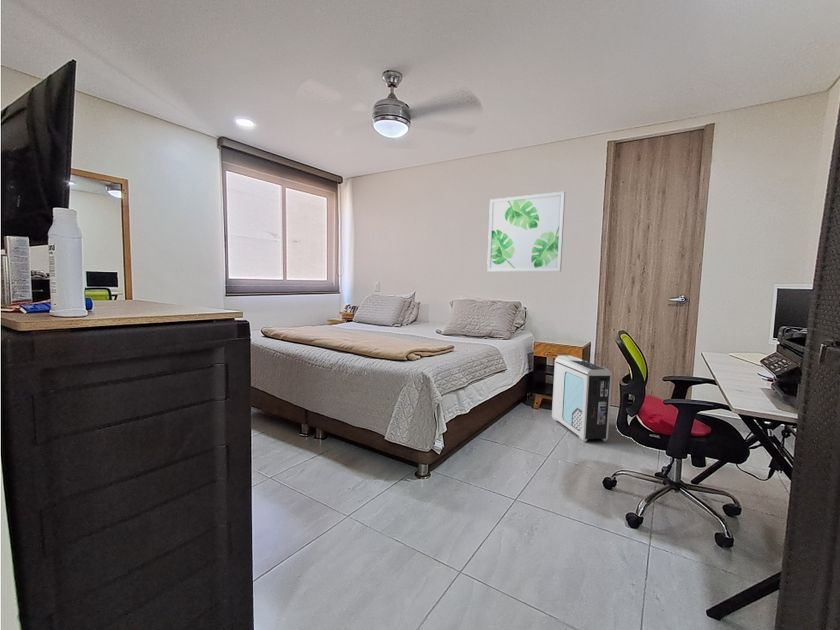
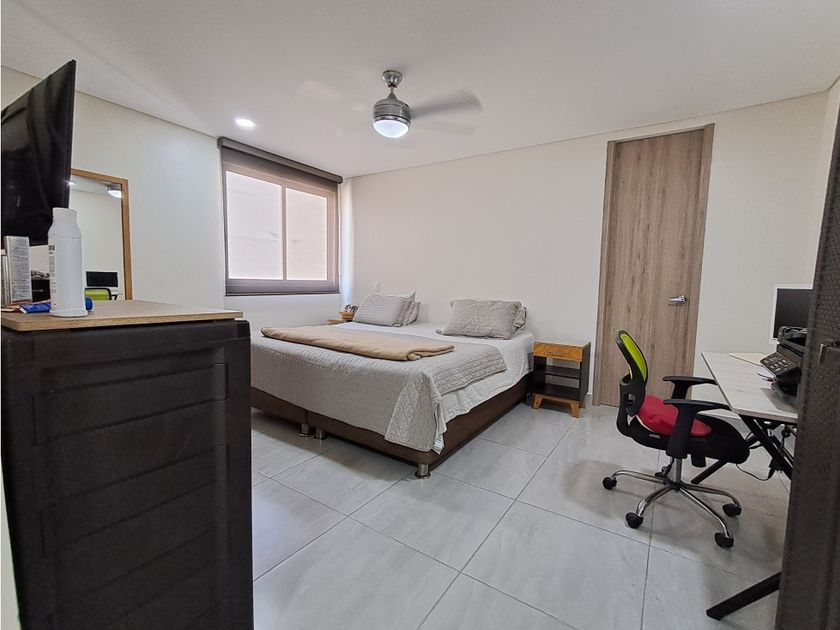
- wall art [486,191,566,272]
- air purifier [551,355,613,443]
